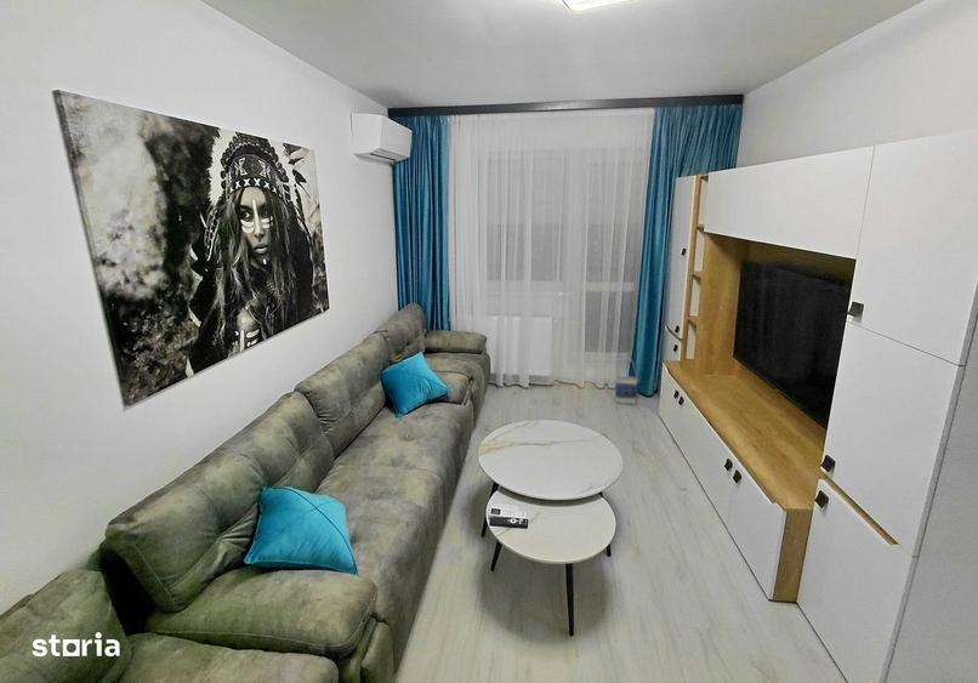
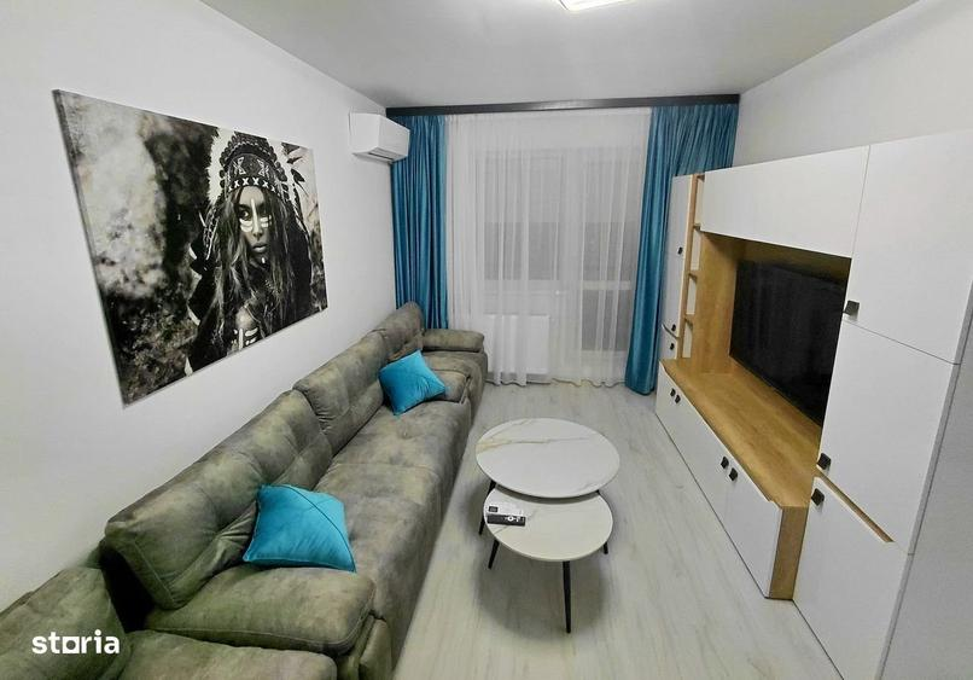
- bag [614,358,639,405]
